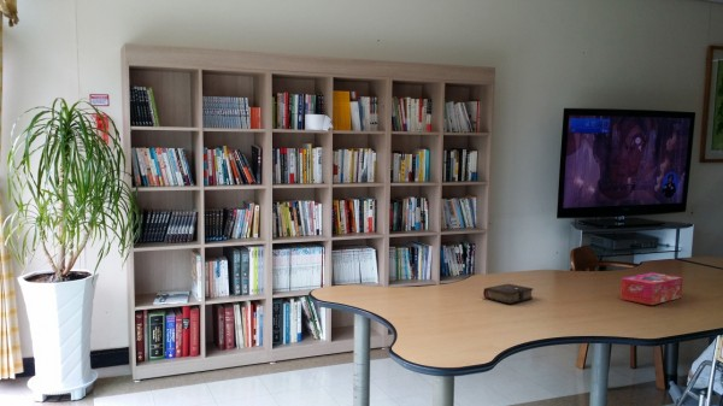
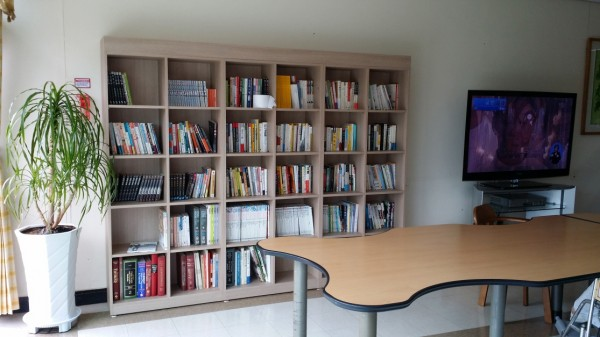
- book [482,283,534,305]
- tissue box [619,271,683,306]
